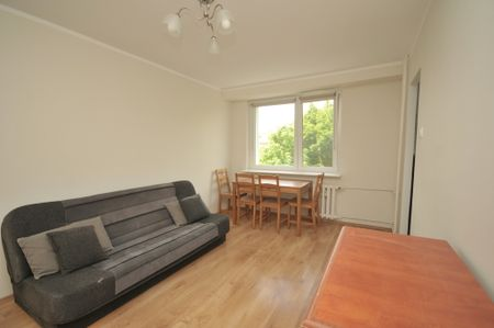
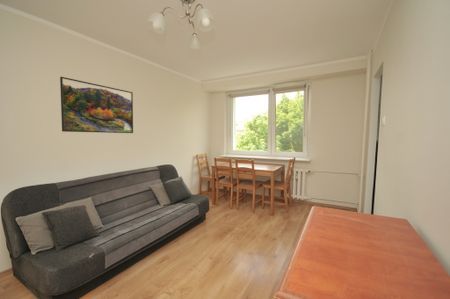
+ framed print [59,76,134,134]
